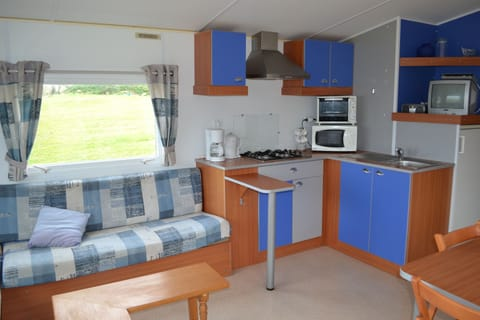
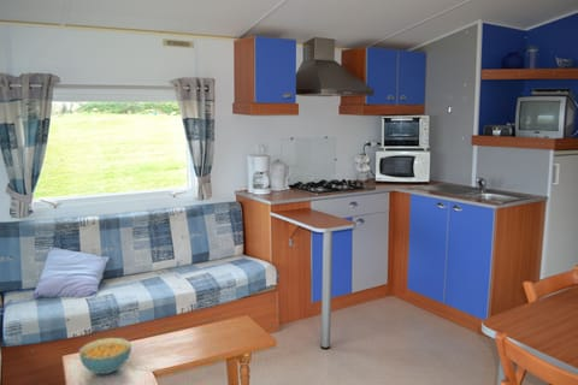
+ cereal bowl [78,337,132,375]
